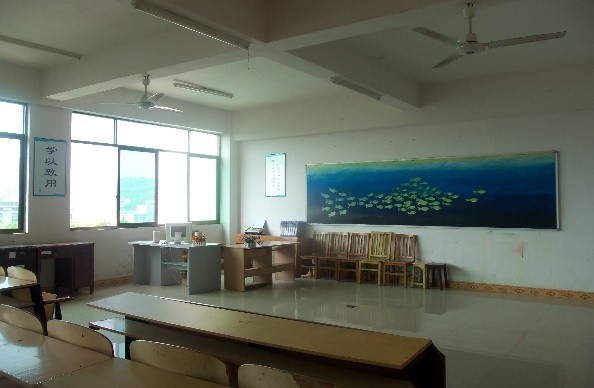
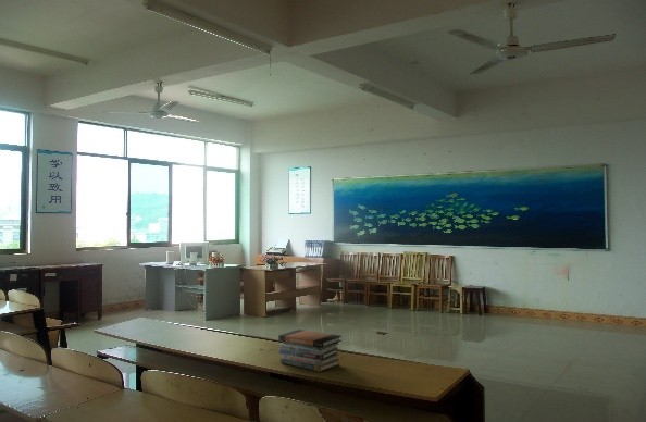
+ book stack [277,328,343,373]
